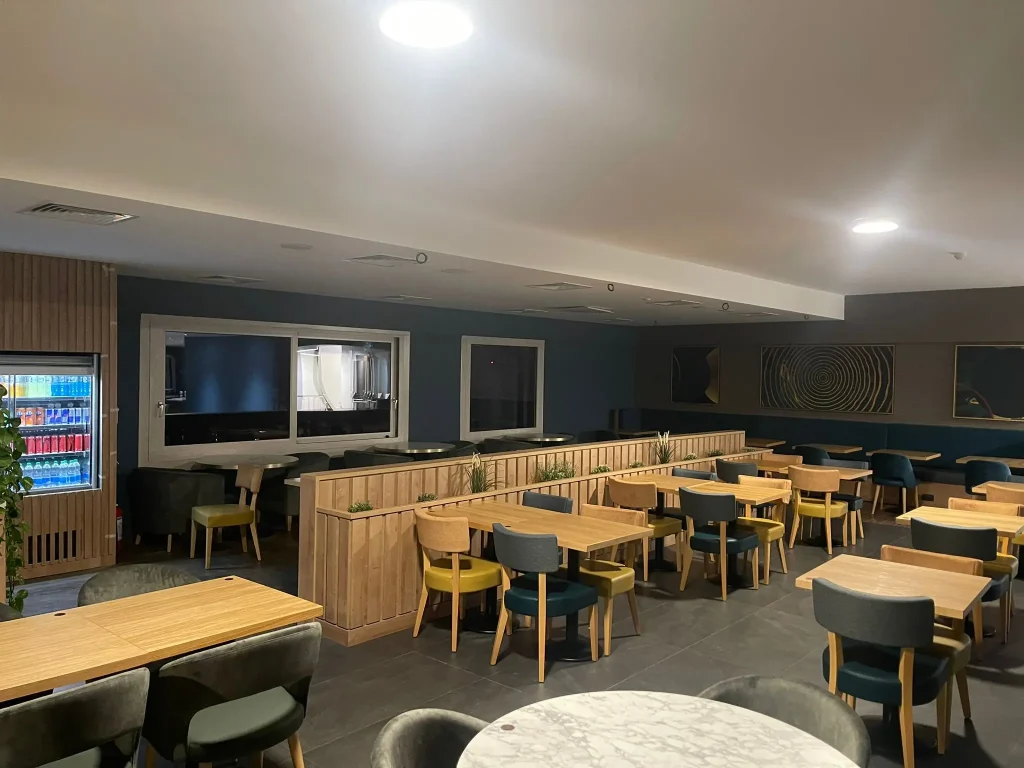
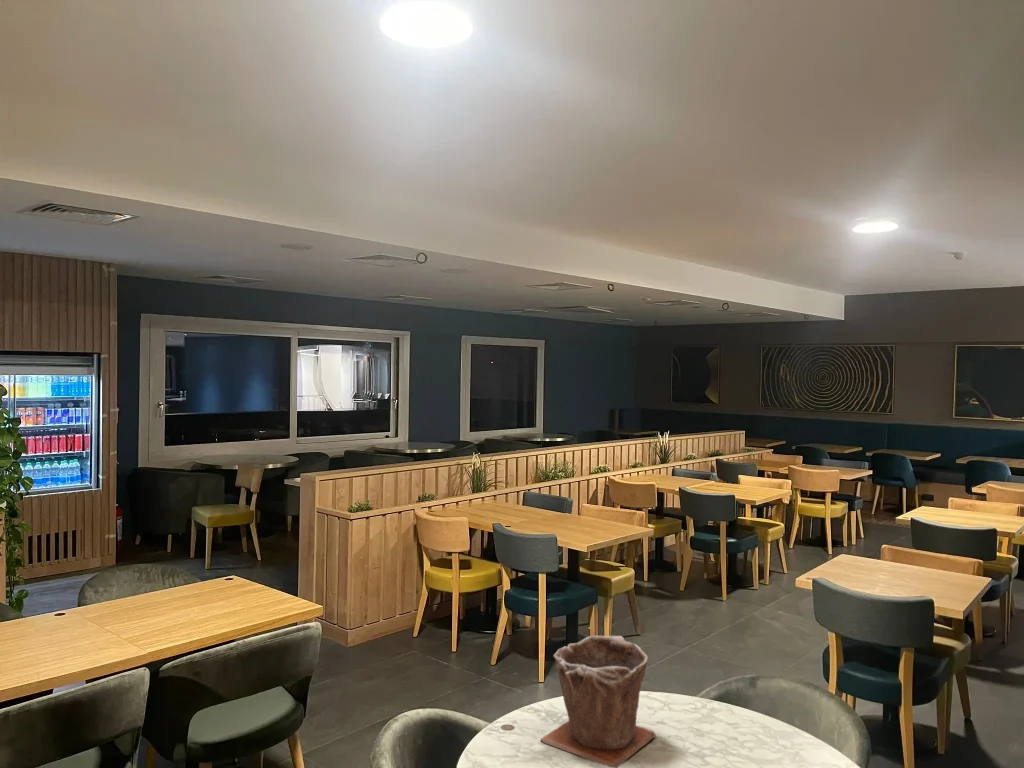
+ plant pot [540,635,657,768]
